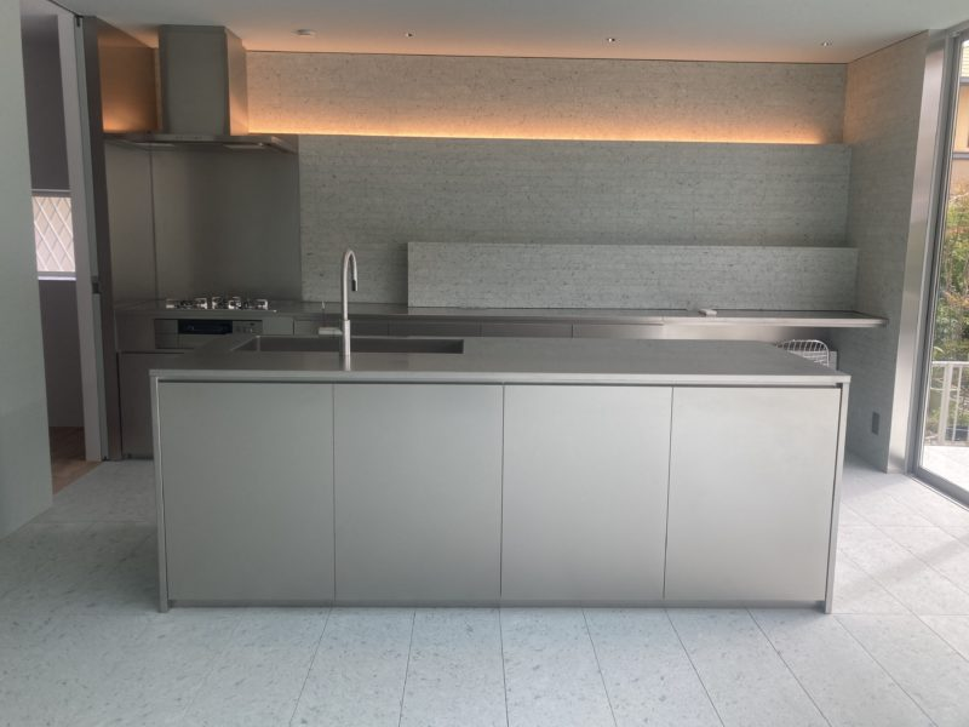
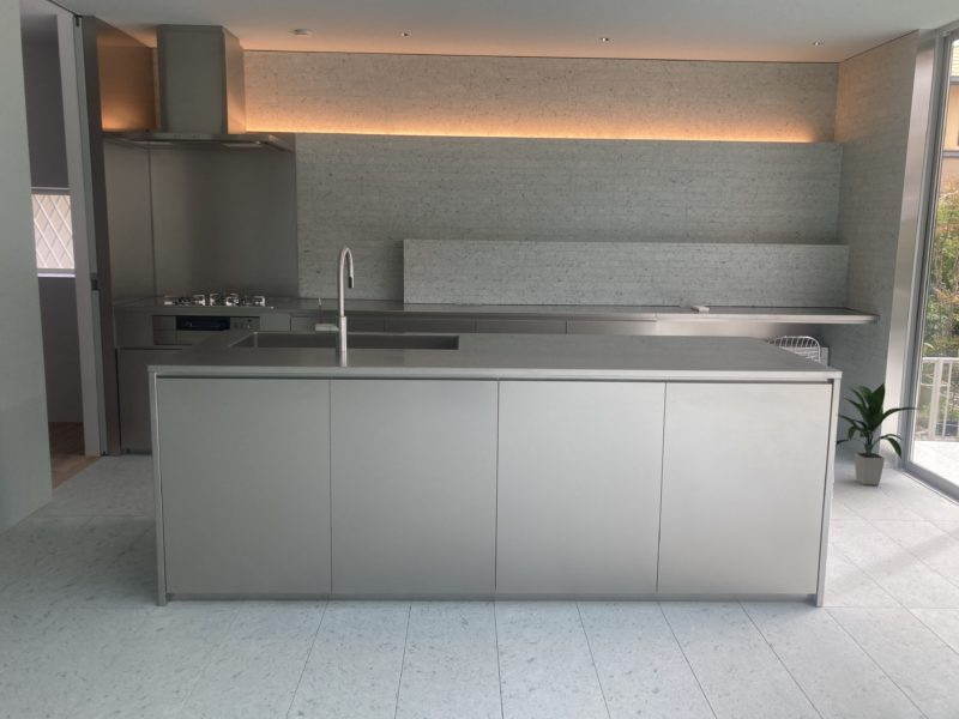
+ indoor plant [834,381,923,487]
